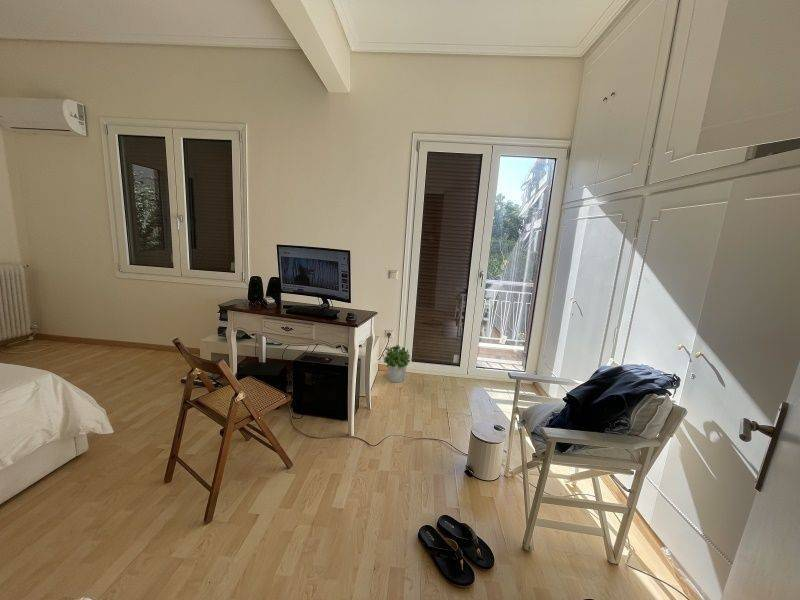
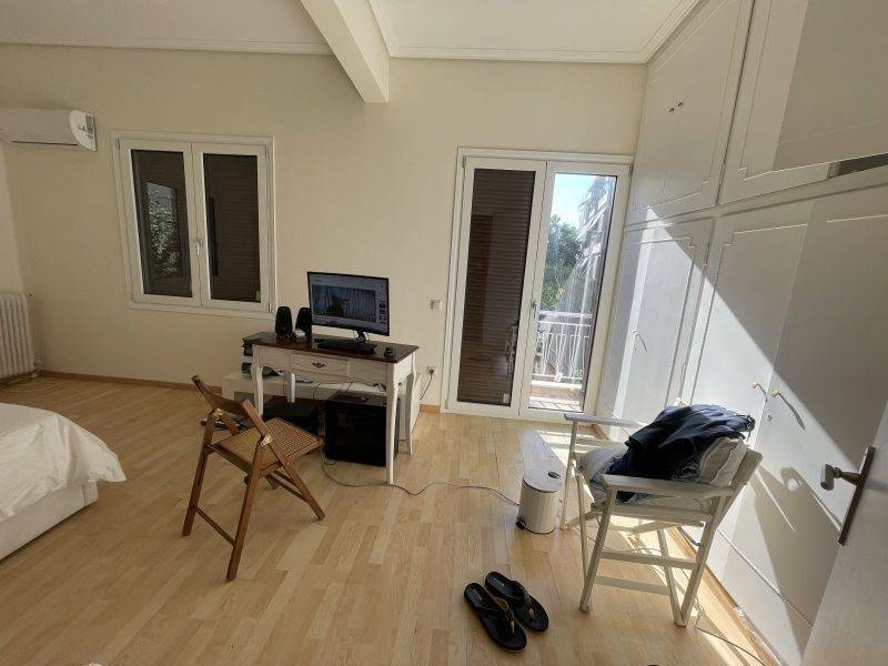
- potted plant [381,344,411,383]
